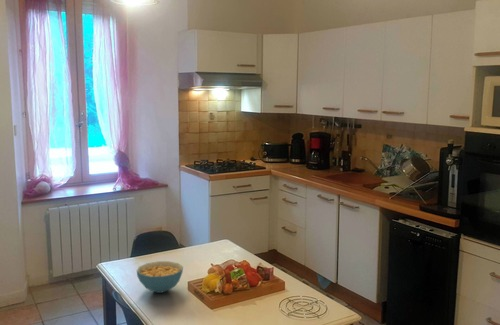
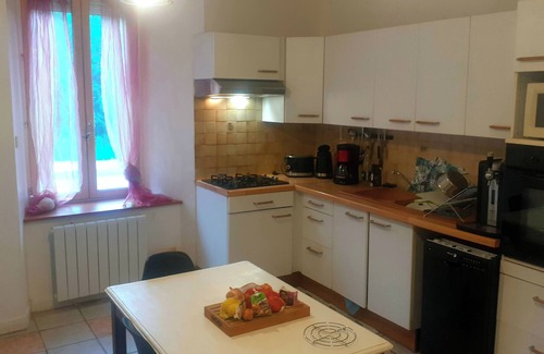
- cereal bowl [136,260,184,294]
